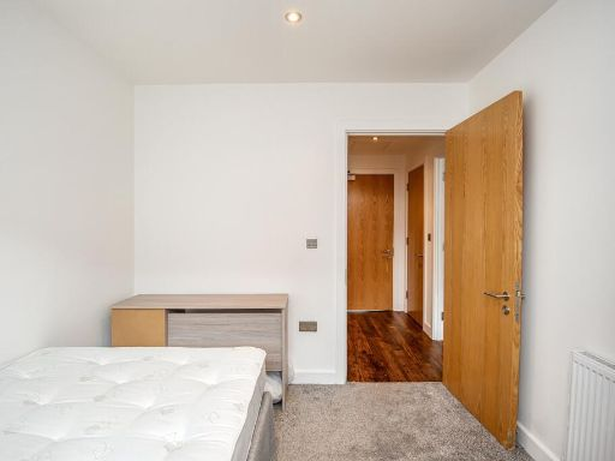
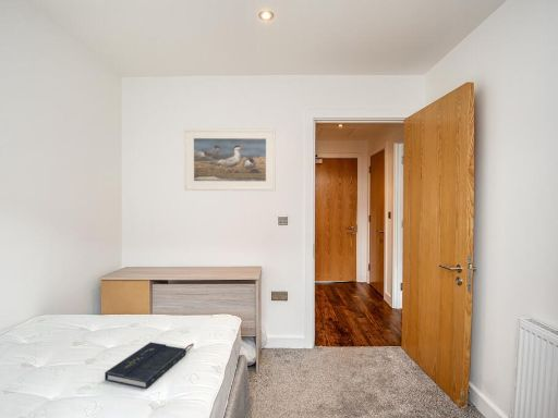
+ book [104,341,194,390]
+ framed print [183,127,277,192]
